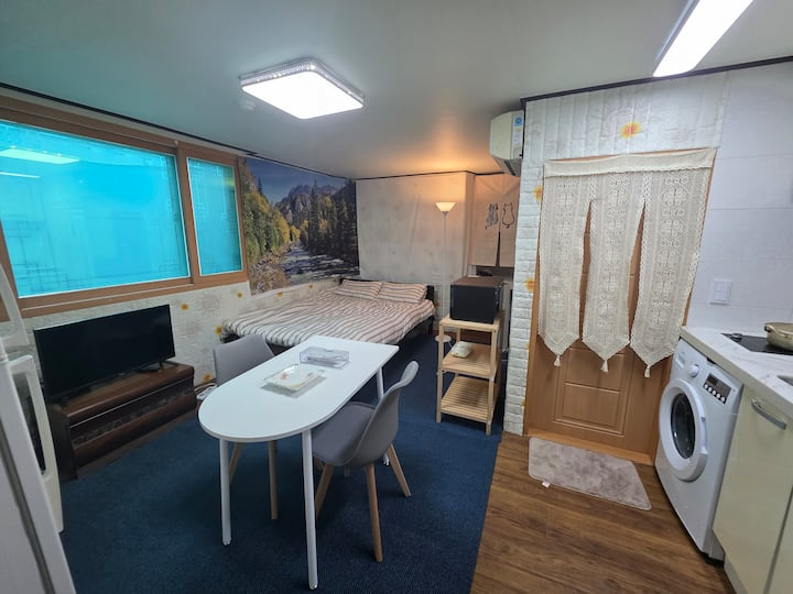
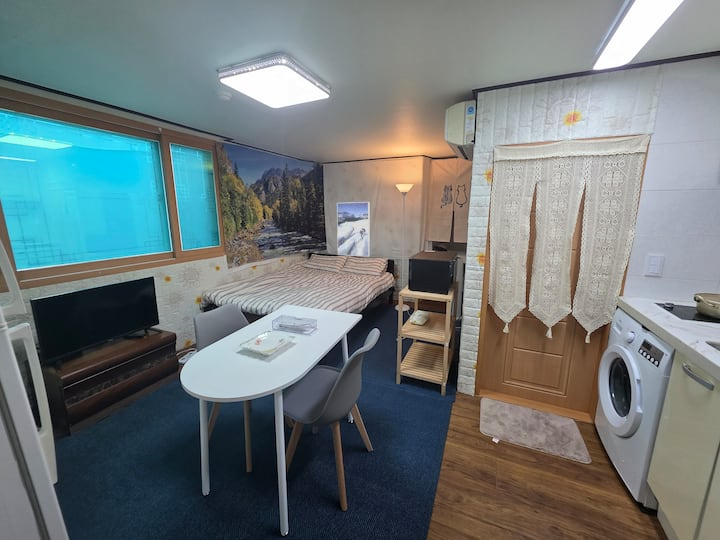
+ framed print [336,201,370,257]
